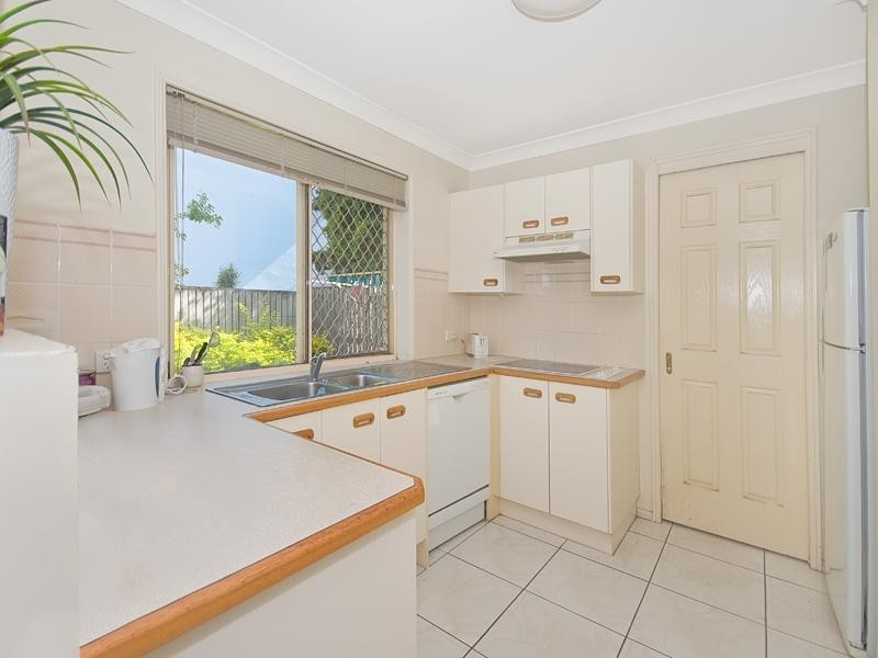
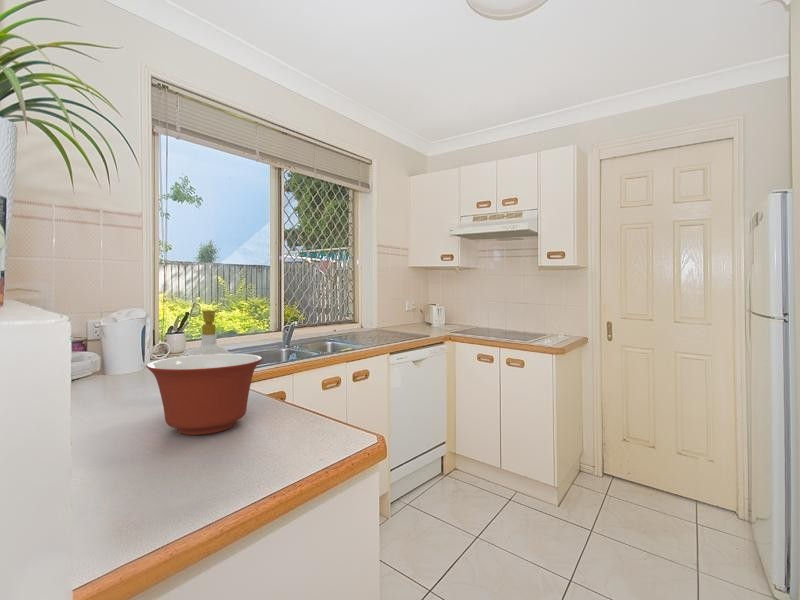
+ soap bottle [187,309,231,356]
+ mixing bowl [145,353,263,436]
